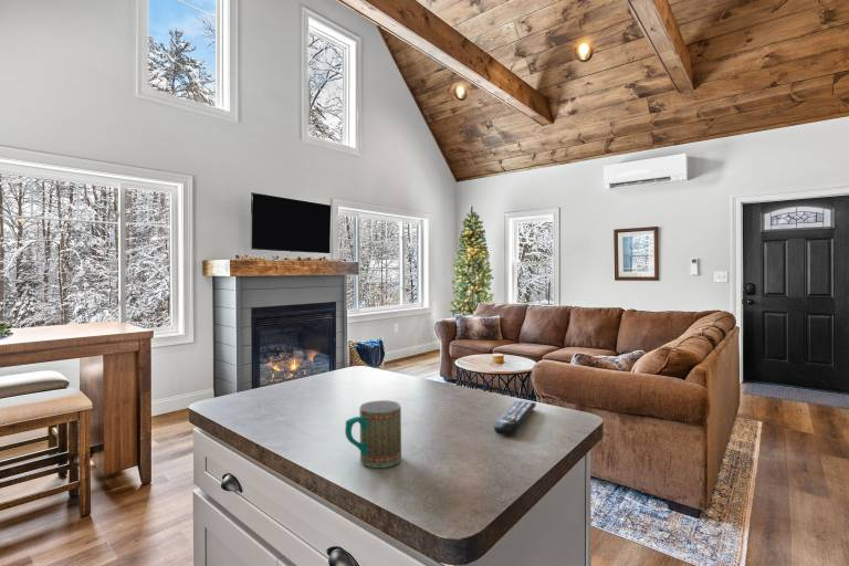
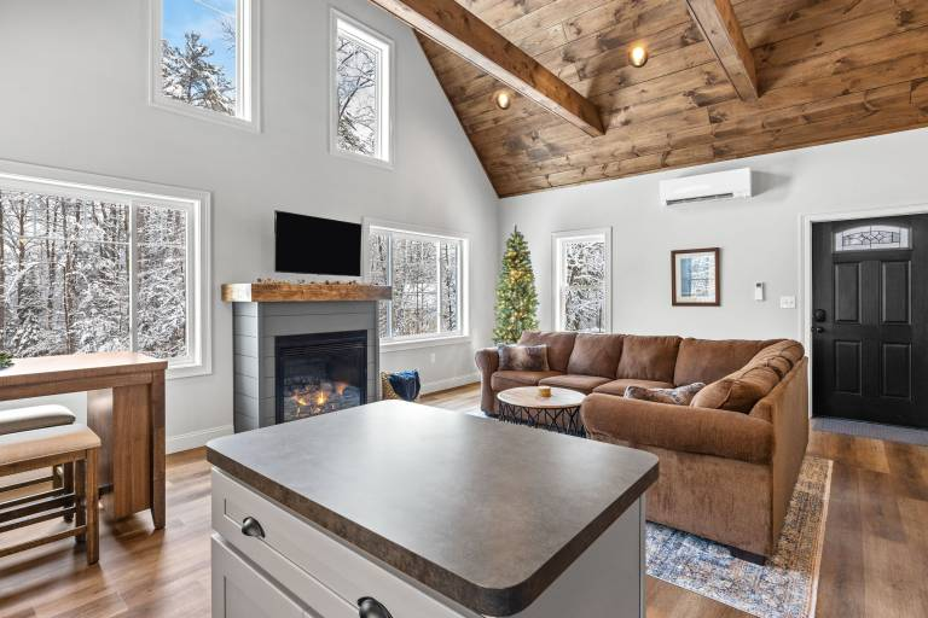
- mug [344,399,402,469]
- remote control [493,400,537,437]
